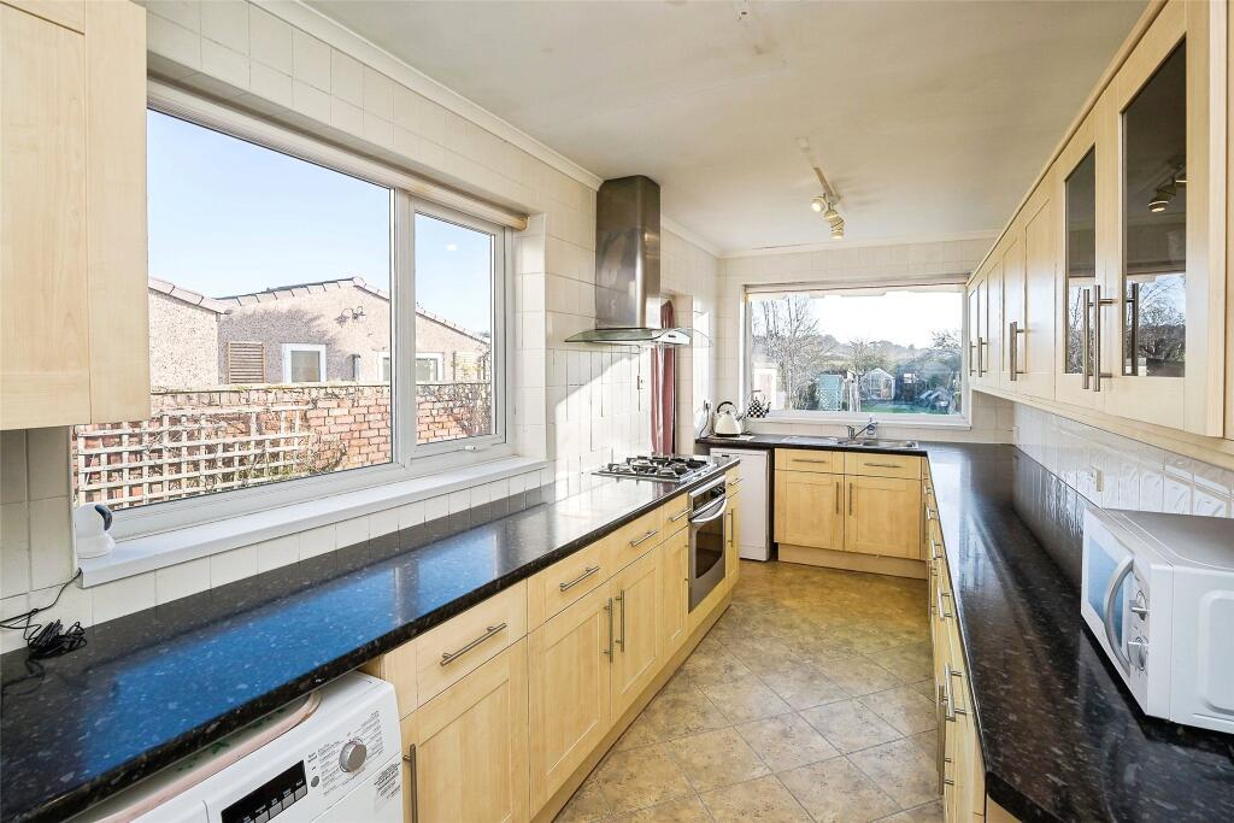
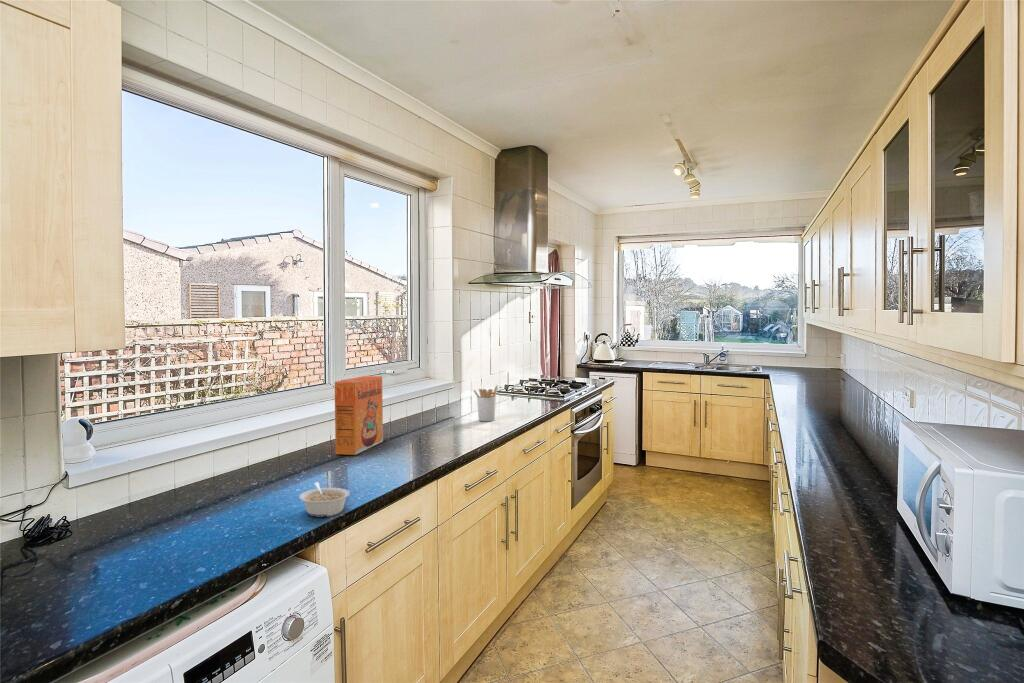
+ cereal box [334,375,384,456]
+ legume [298,481,351,518]
+ utensil holder [472,384,499,422]
